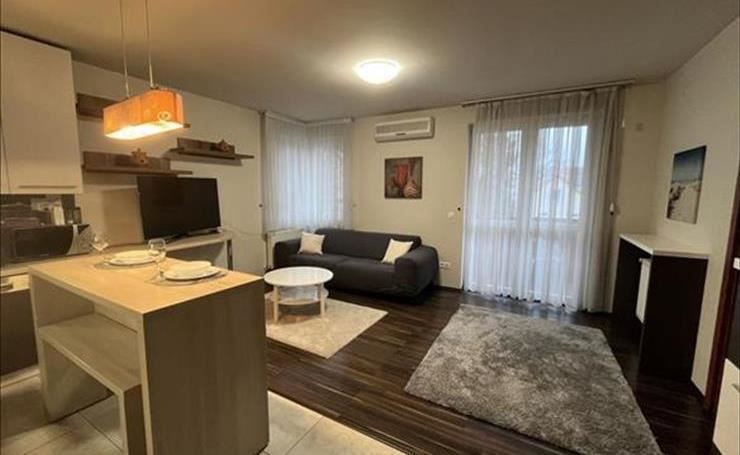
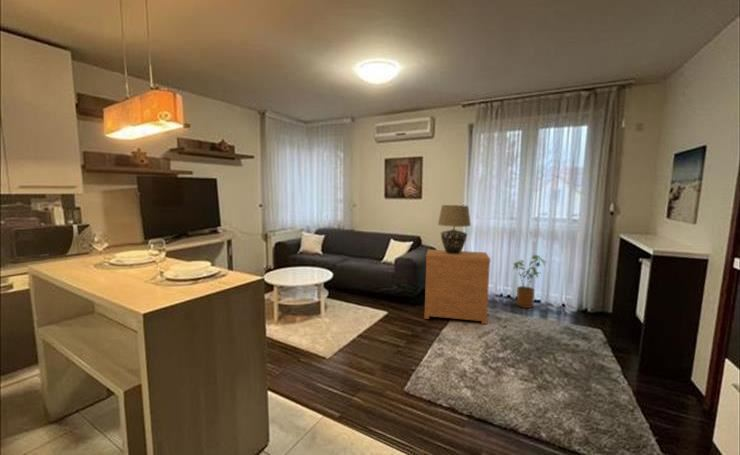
+ table lamp [437,204,472,254]
+ house plant [512,254,546,309]
+ nightstand [424,249,491,325]
